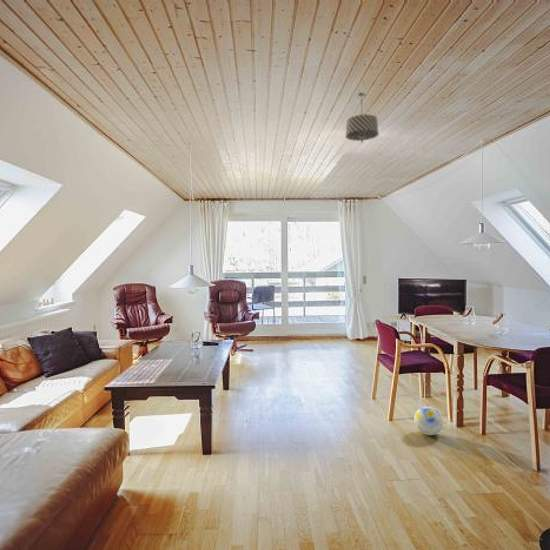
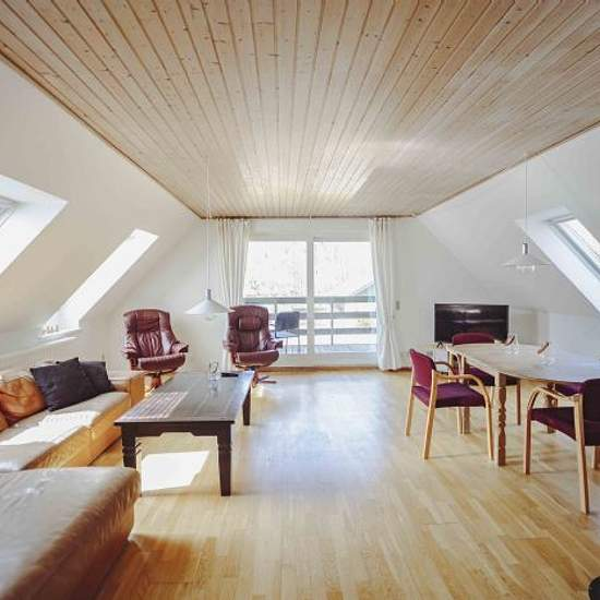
- ball [413,406,444,436]
- pendant light [345,92,380,144]
